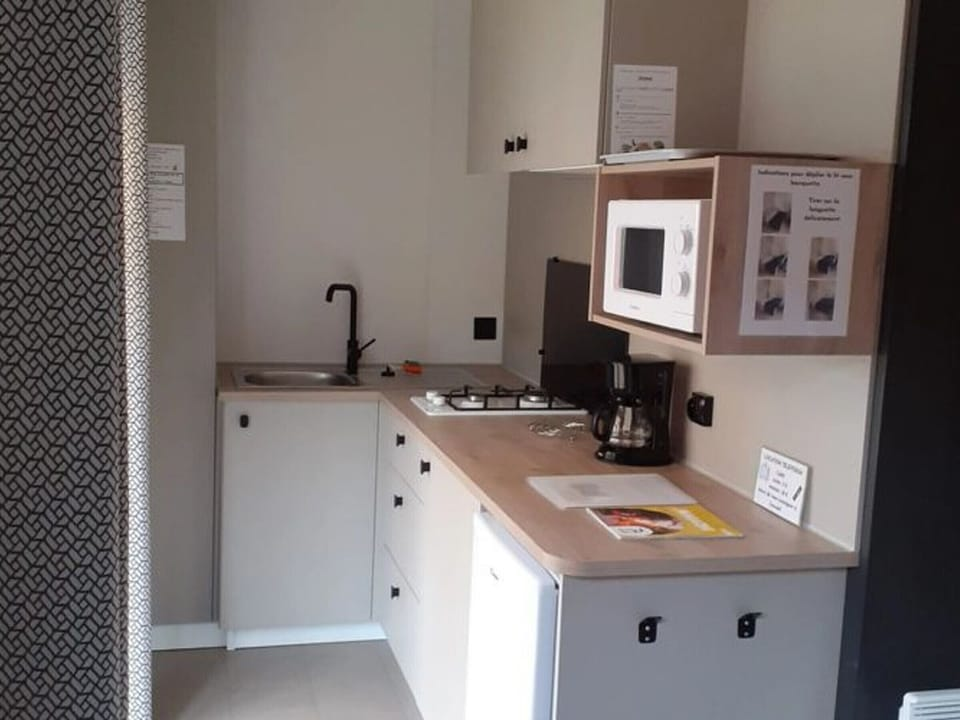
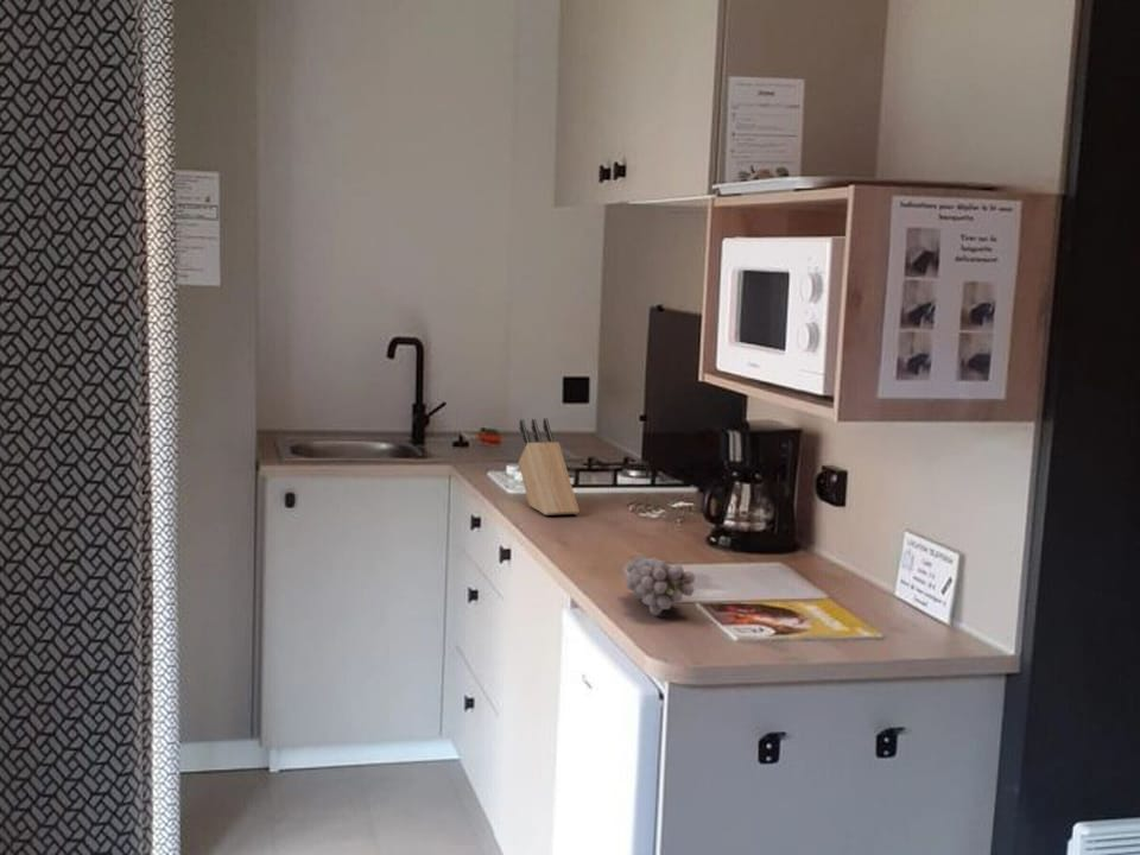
+ knife block [518,417,581,517]
+ fruit [625,555,696,616]
